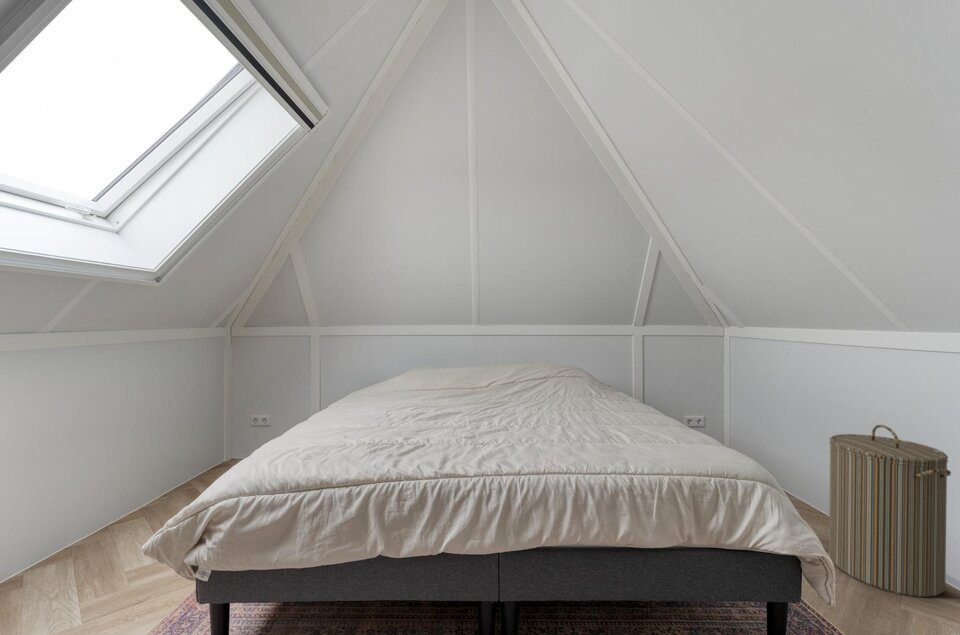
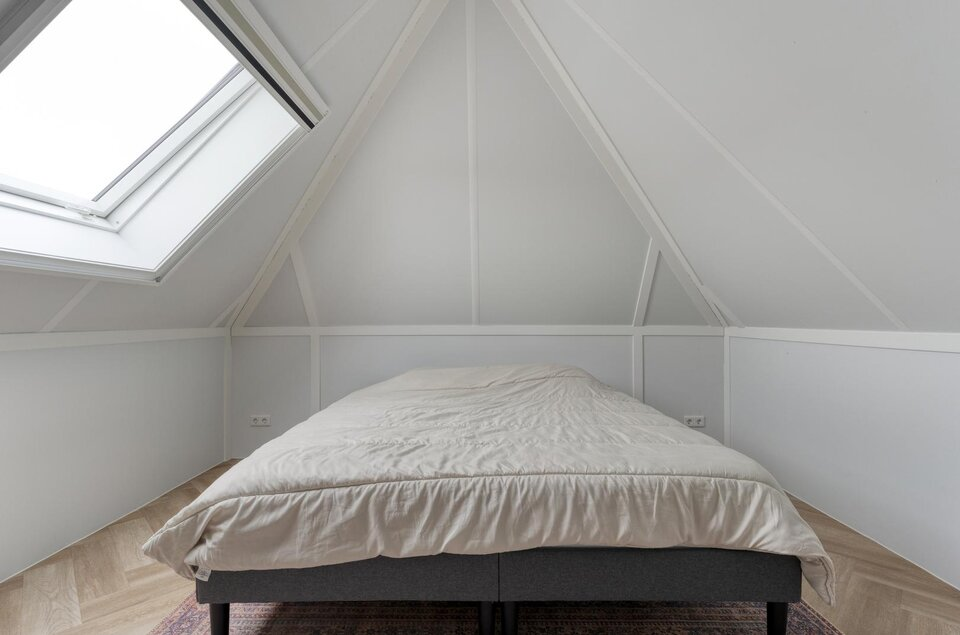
- laundry hamper [828,424,952,598]
